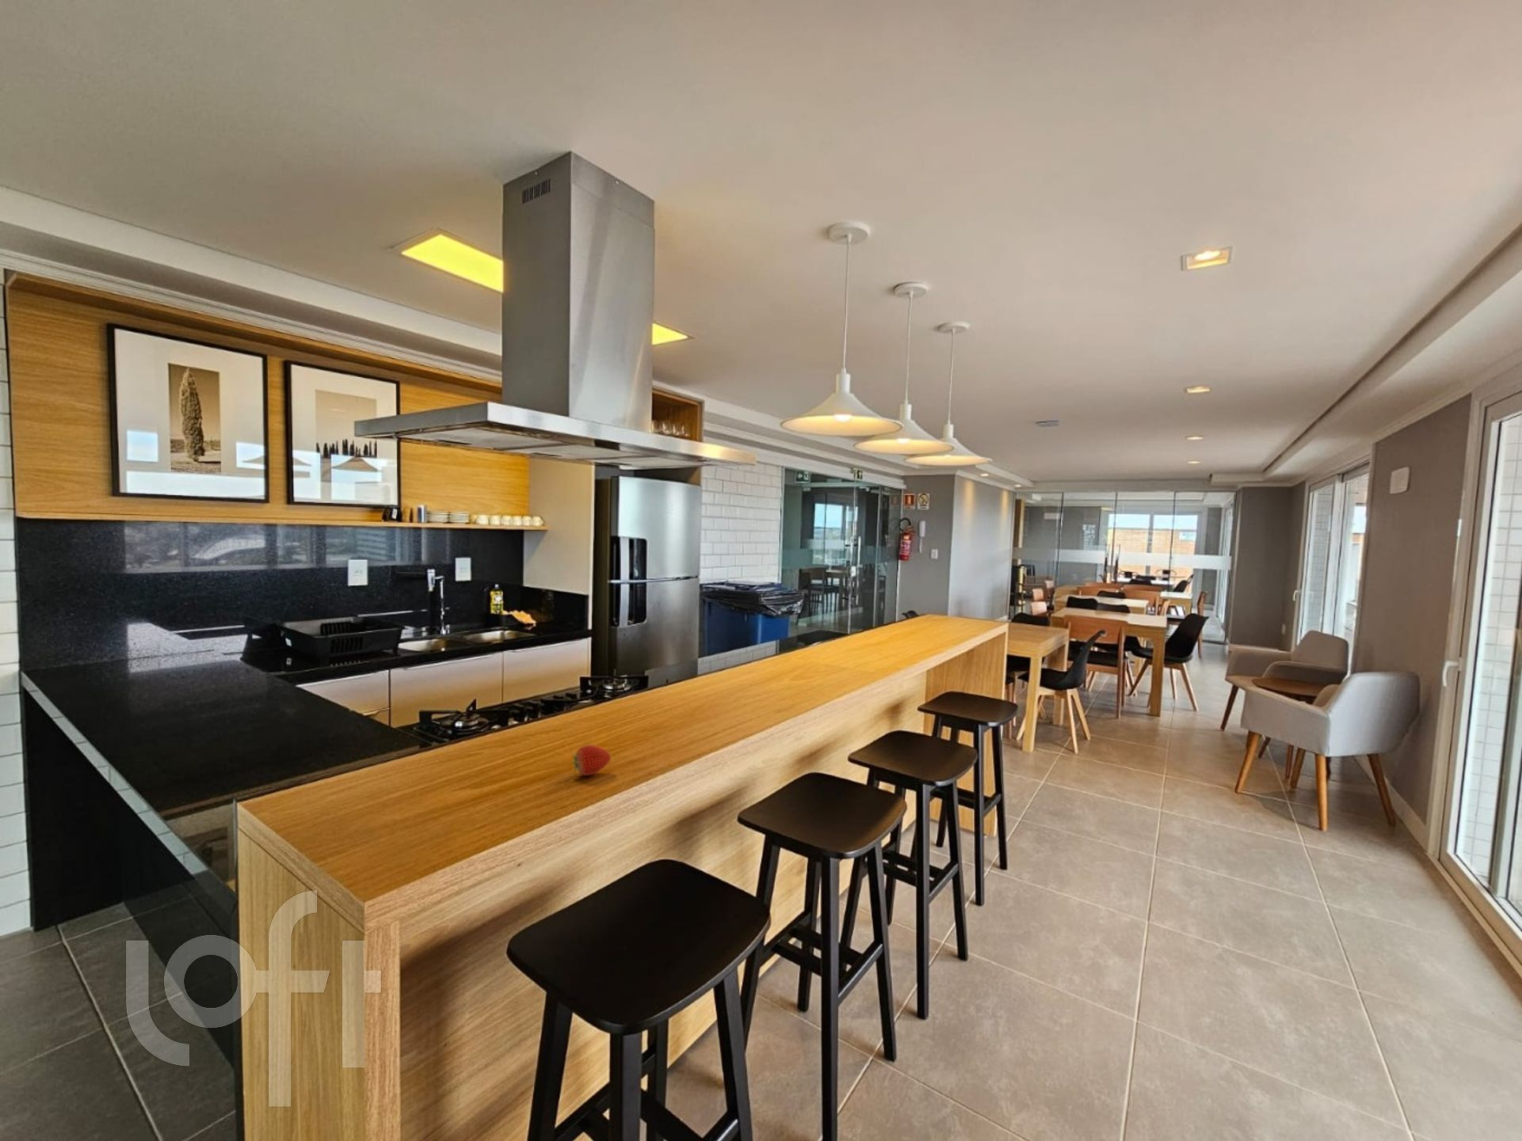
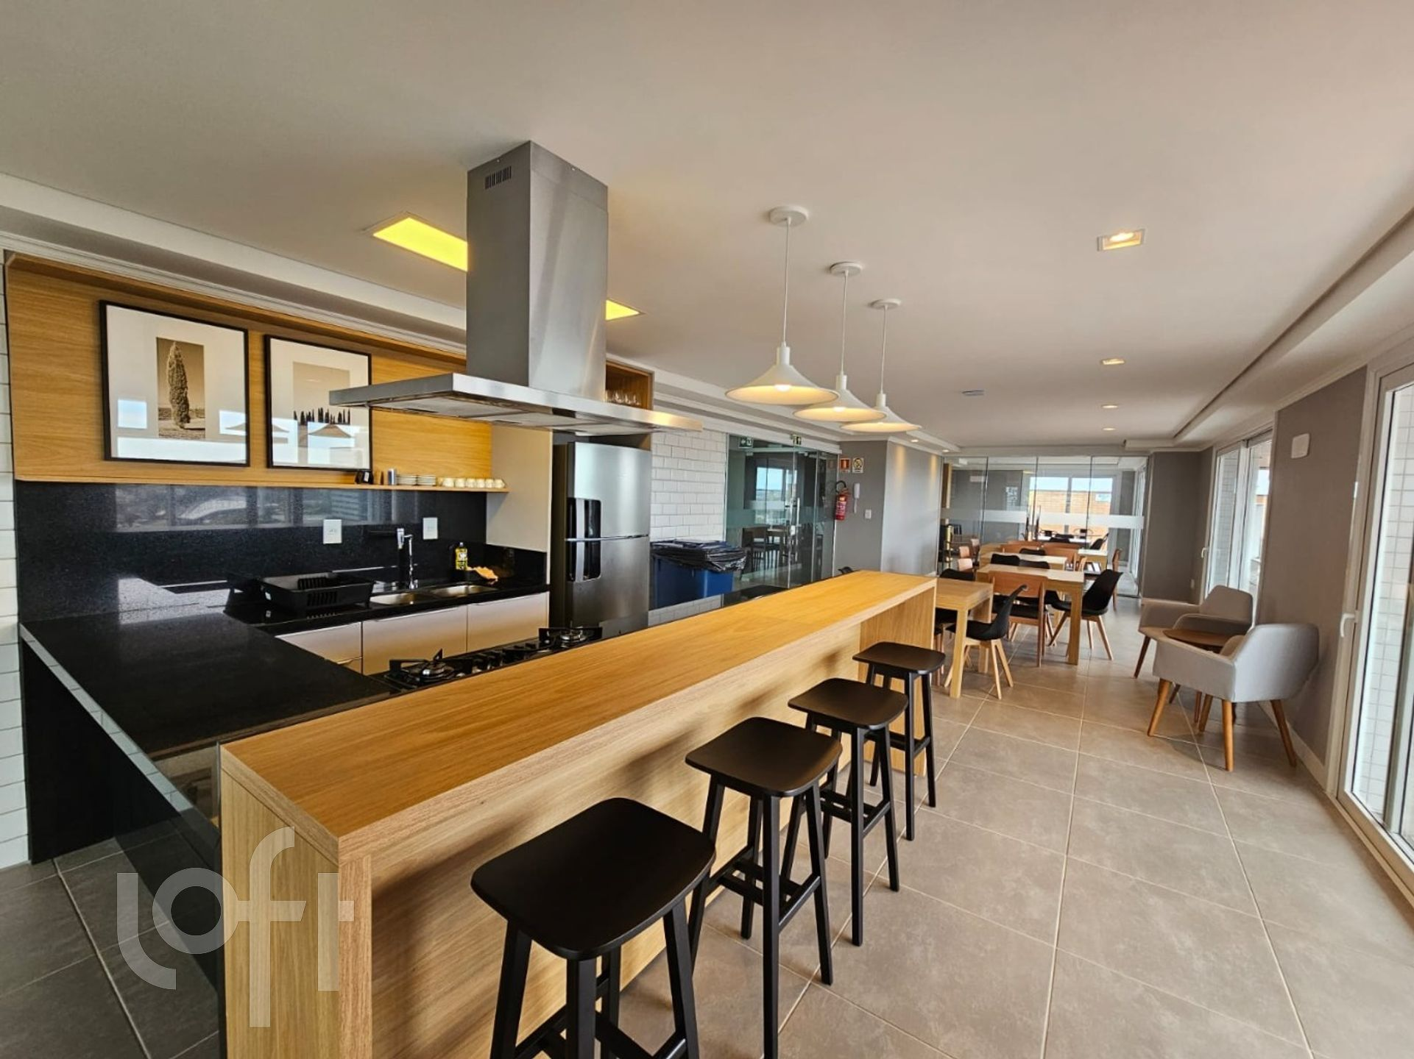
- fruit [567,744,611,778]
